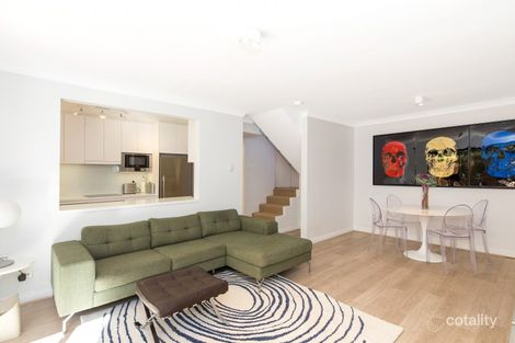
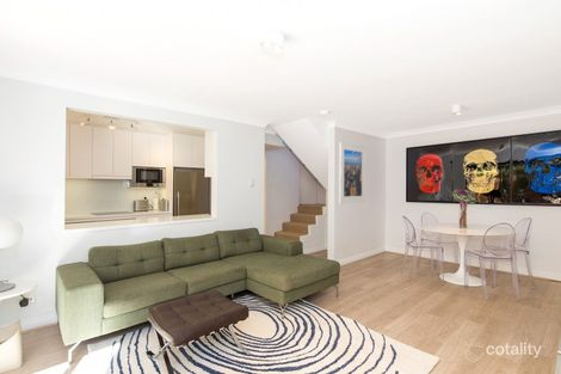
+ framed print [338,141,366,204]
